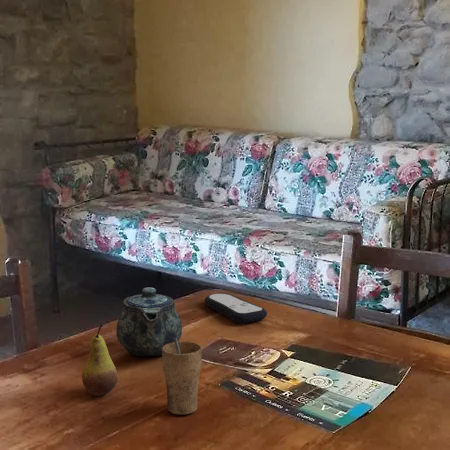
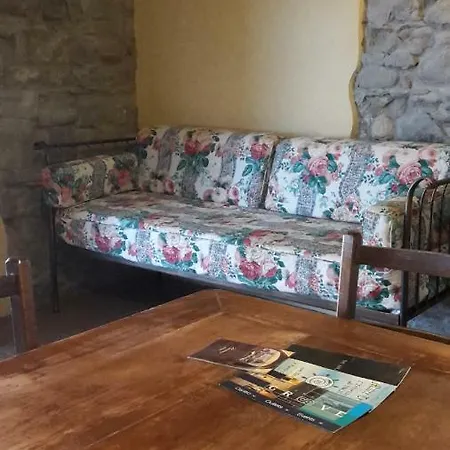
- remote control [203,292,268,324]
- fruit [81,323,119,397]
- chinaware [115,286,183,357]
- cup [161,337,203,416]
